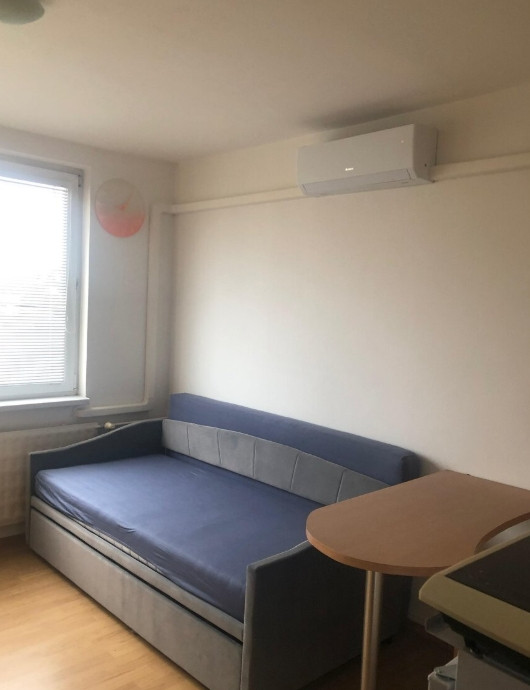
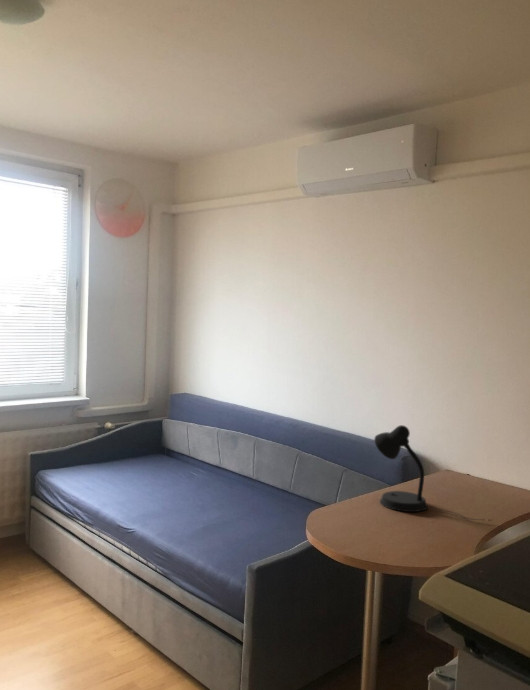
+ desk lamp [373,424,494,522]
